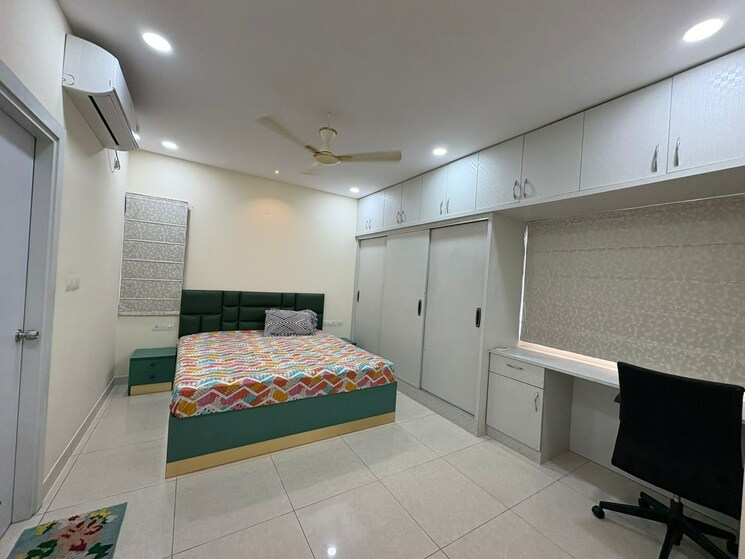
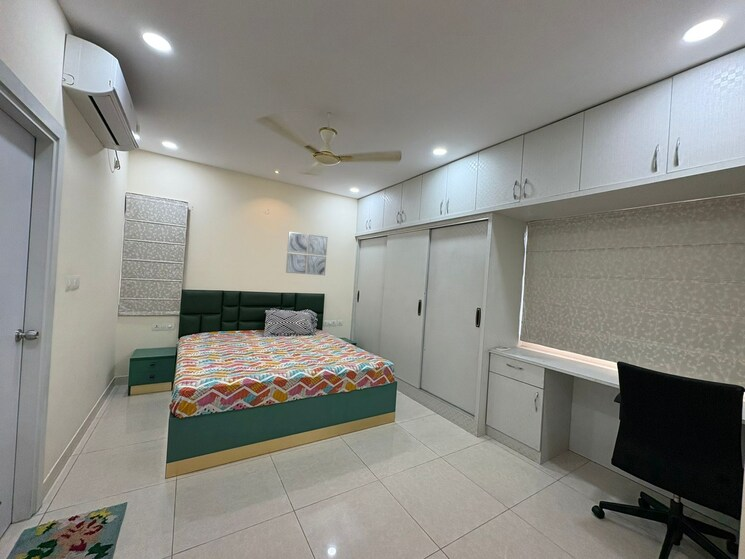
+ wall art [285,231,329,276]
